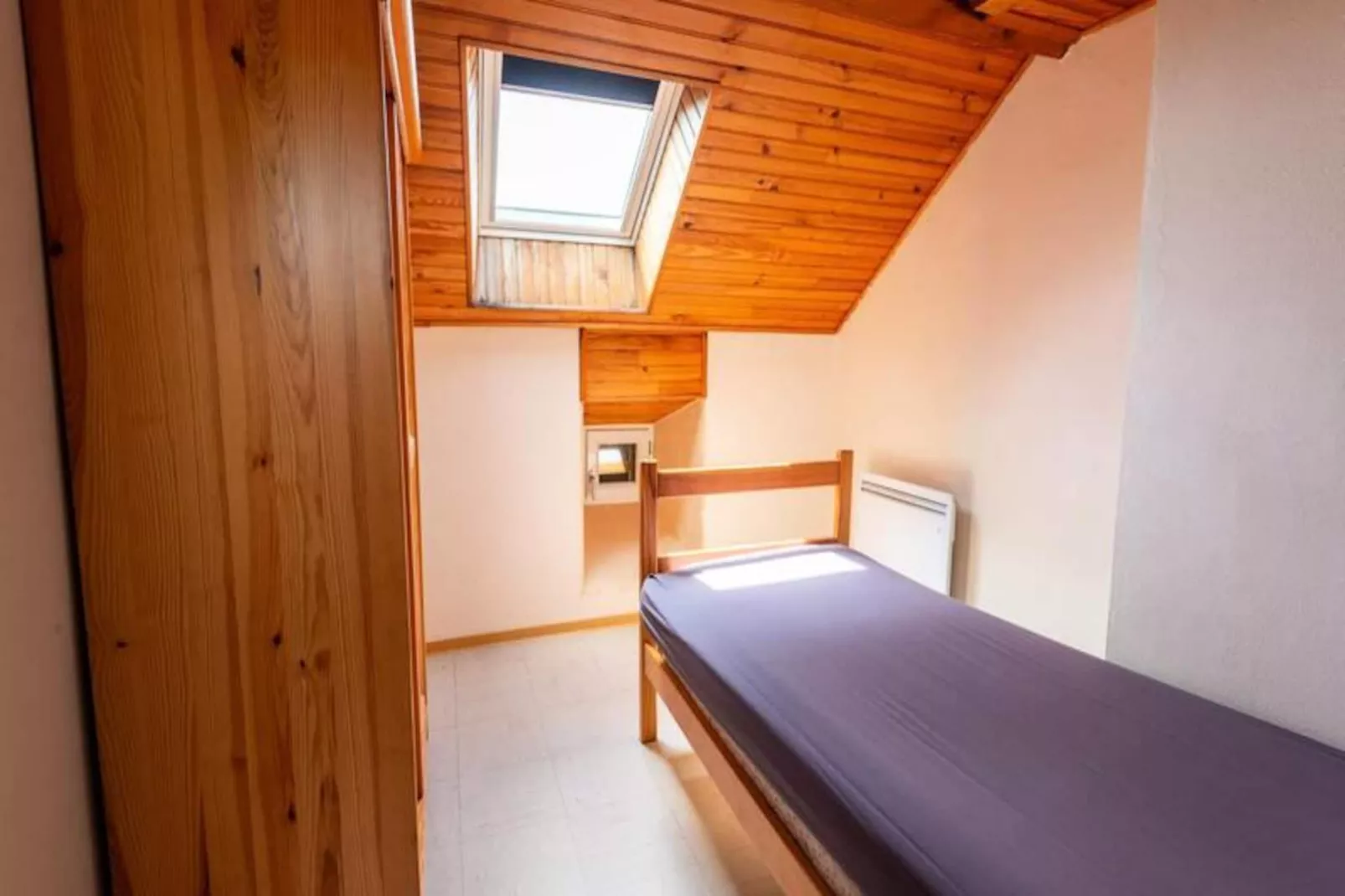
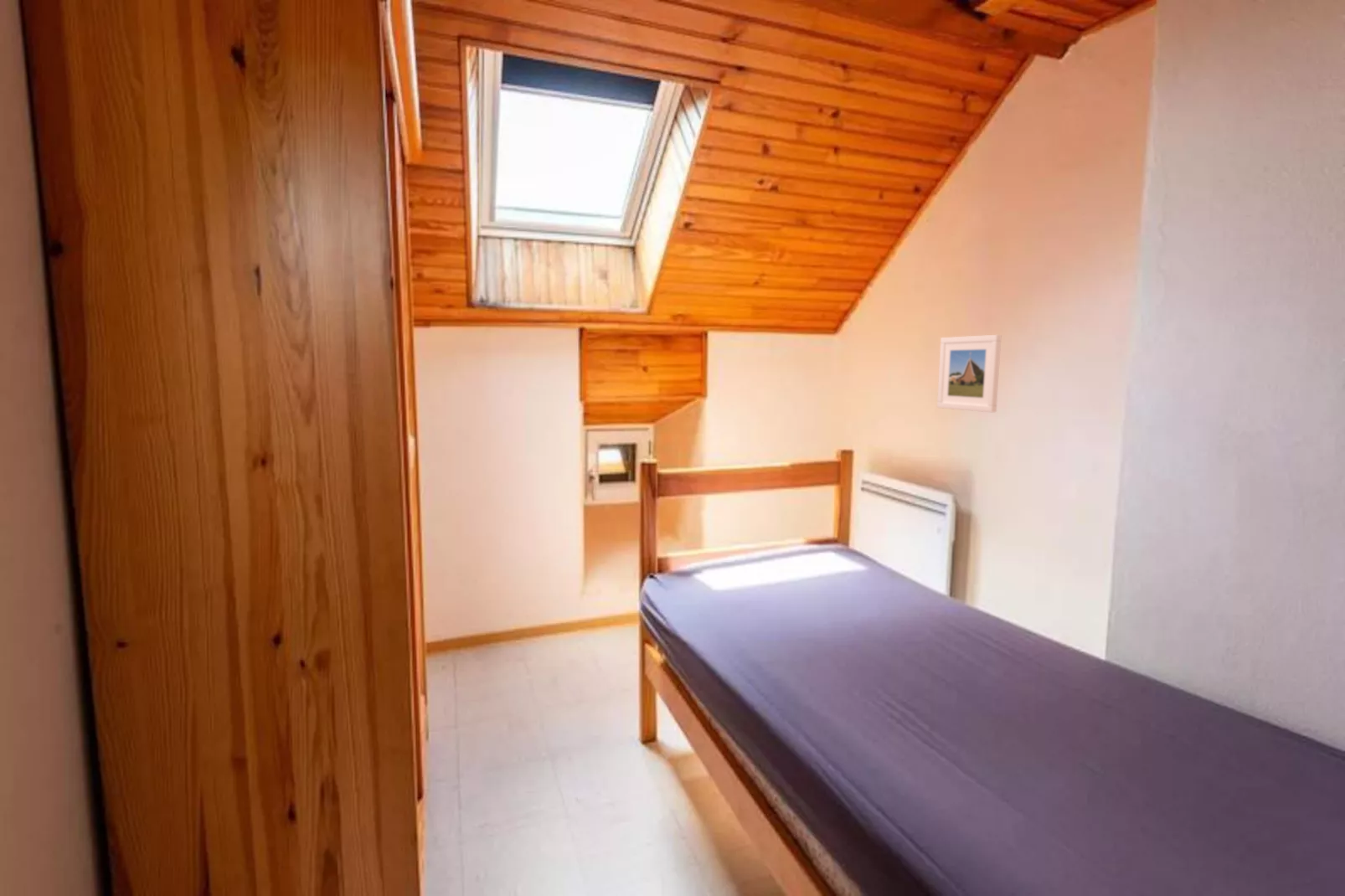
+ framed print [936,334,1002,413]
